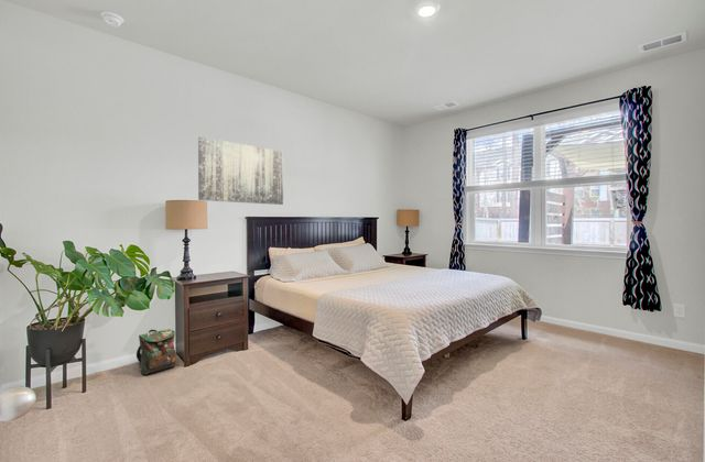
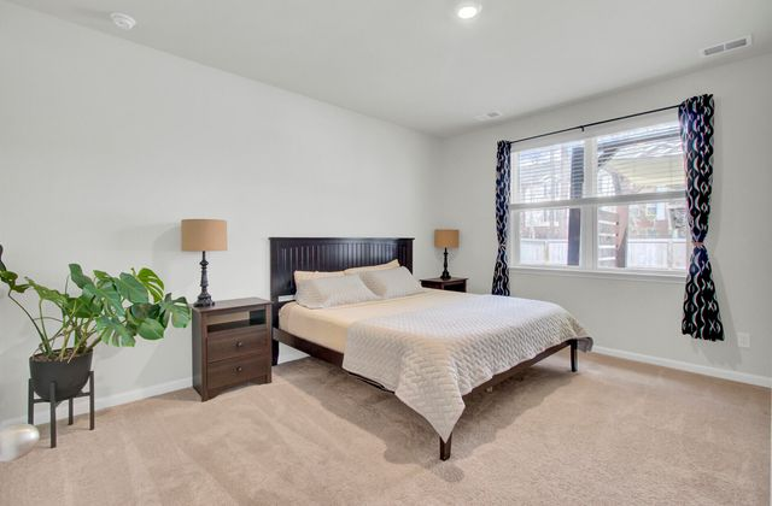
- wall art [197,135,284,206]
- backpack [135,328,177,376]
